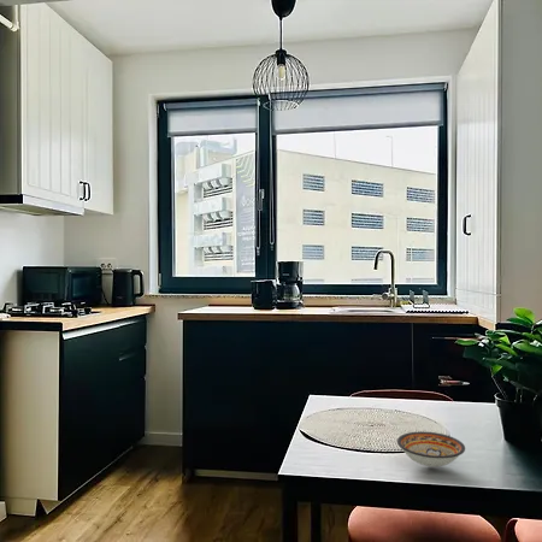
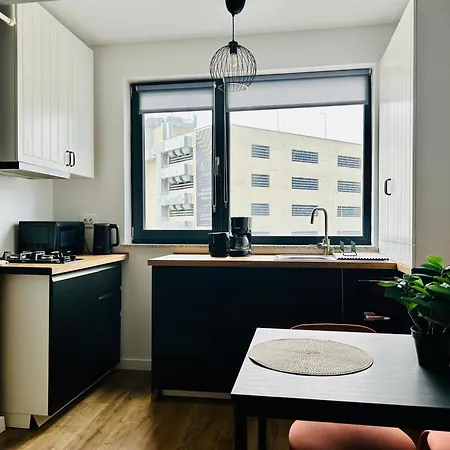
- ceramic bowl [396,430,466,469]
